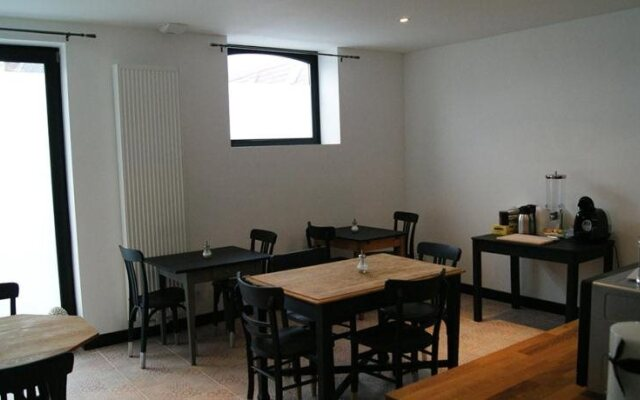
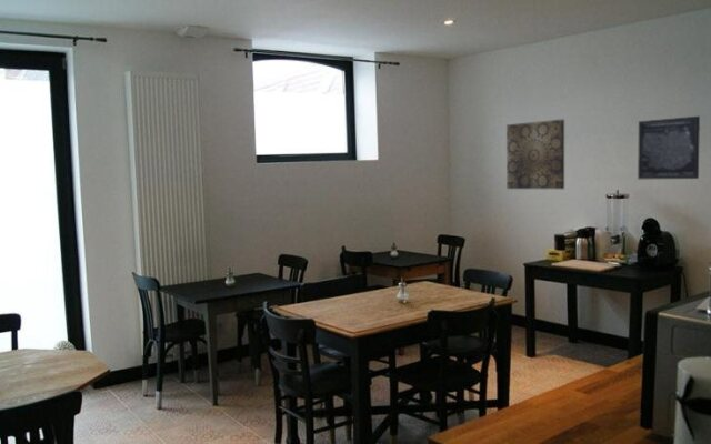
+ wall art [637,115,701,180]
+ wall art [505,118,565,190]
